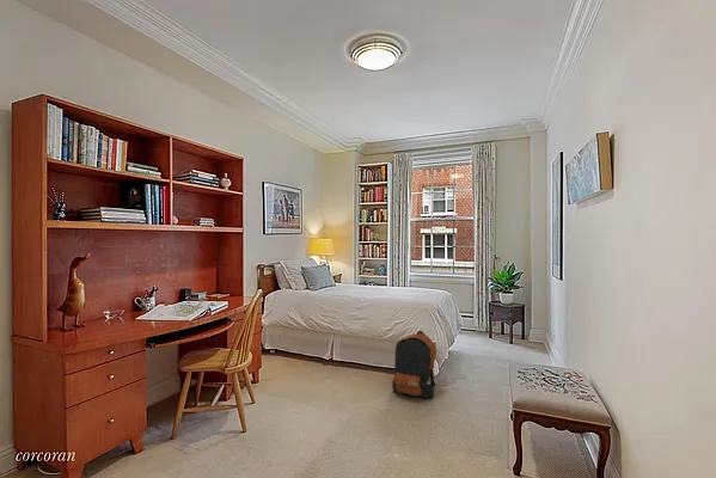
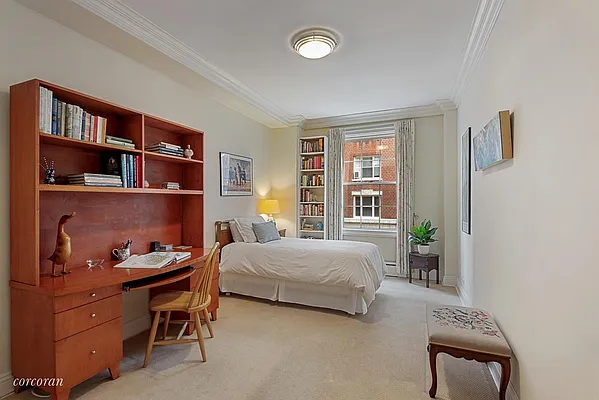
- backpack [391,330,437,399]
